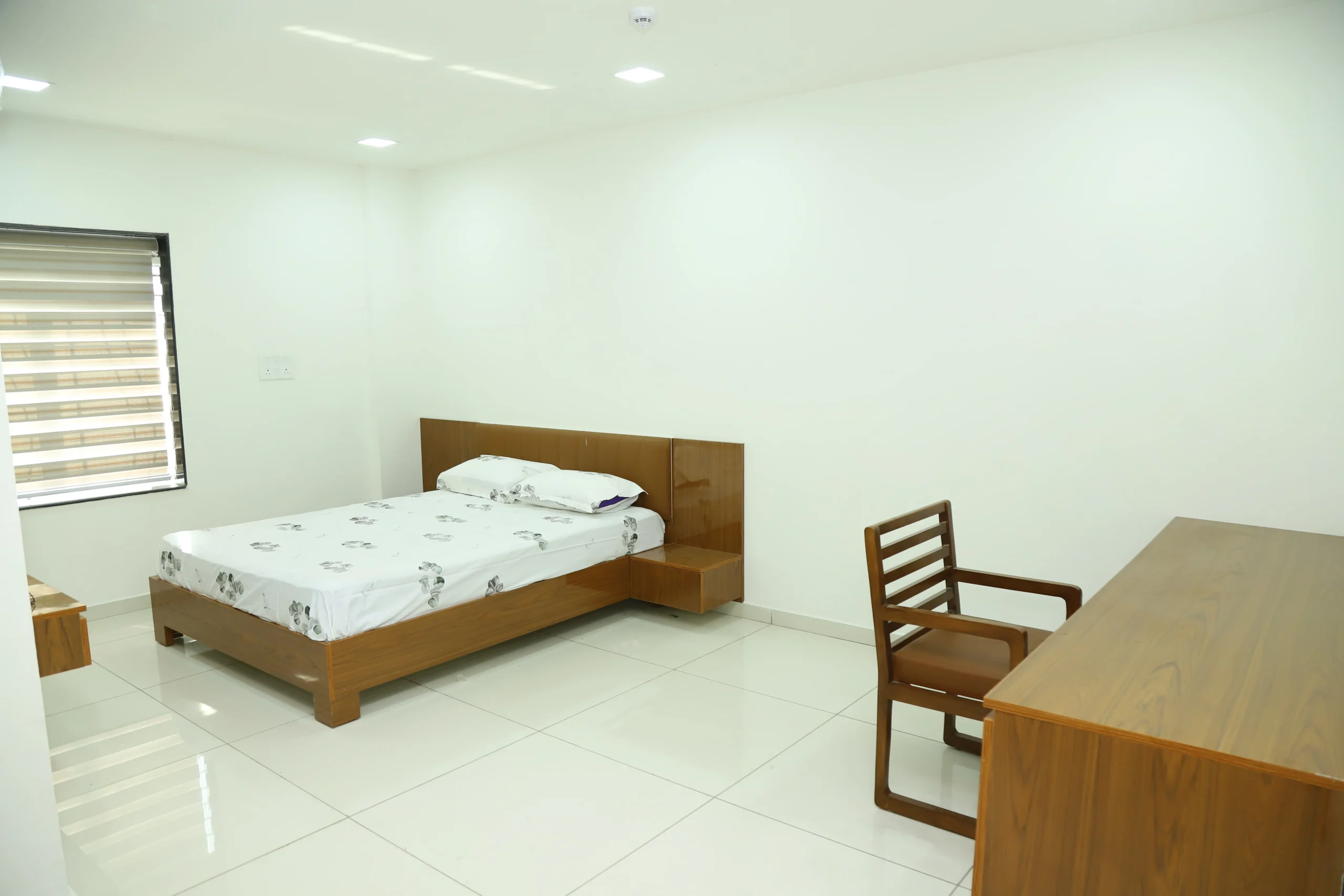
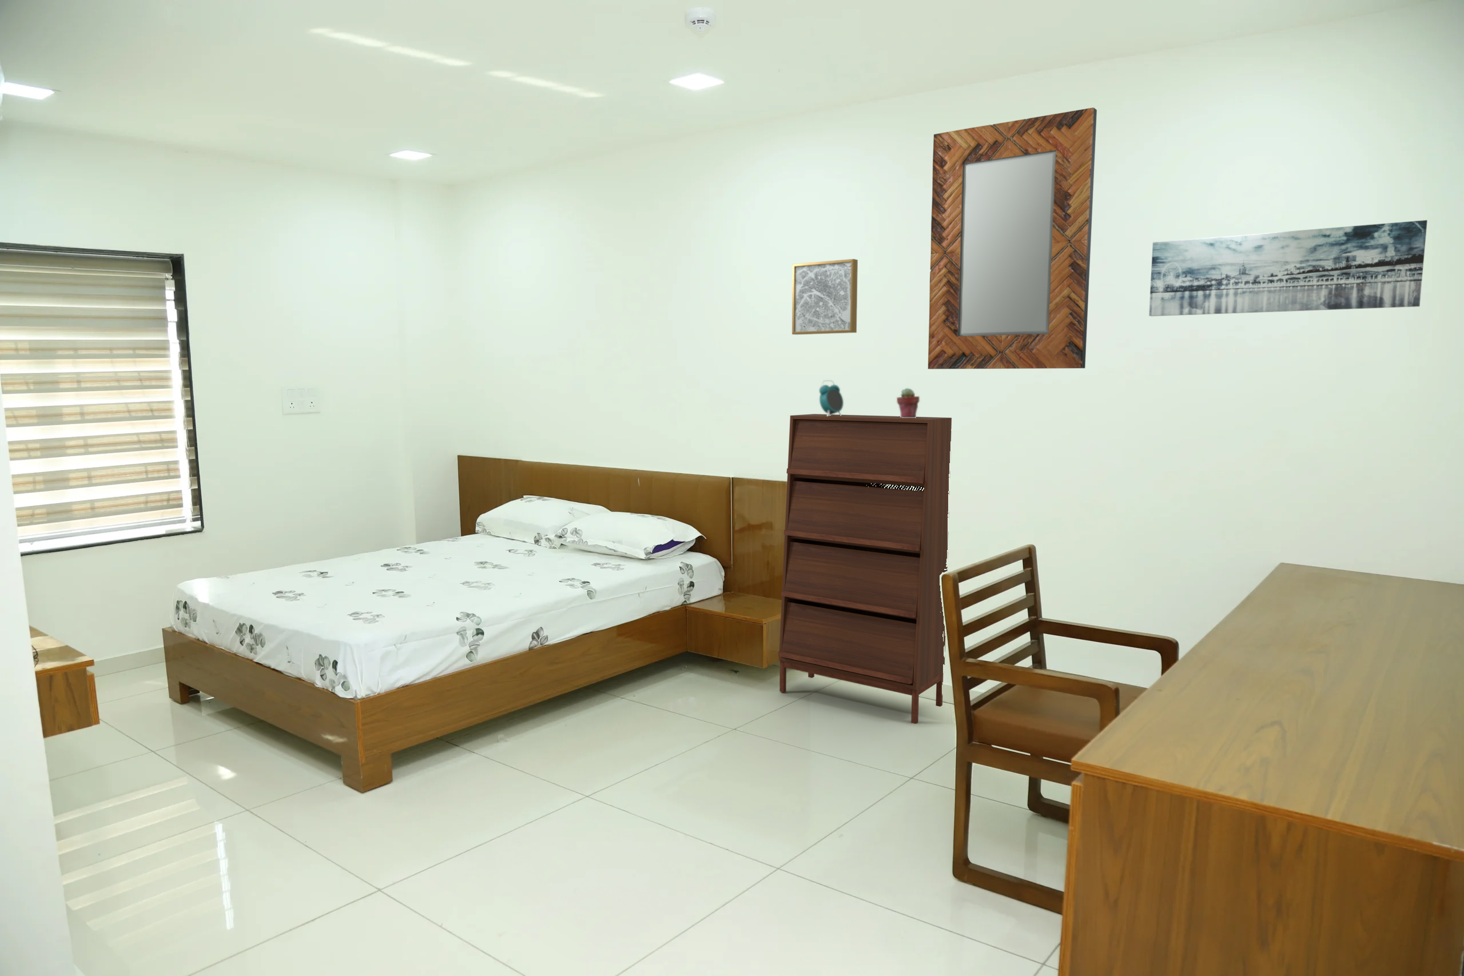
+ home mirror [928,107,1097,370]
+ wall art [1148,220,1428,317]
+ wall art [792,258,858,335]
+ alarm clock [818,380,844,416]
+ shoe cabinet [777,414,952,724]
+ potted succulent [896,388,920,418]
